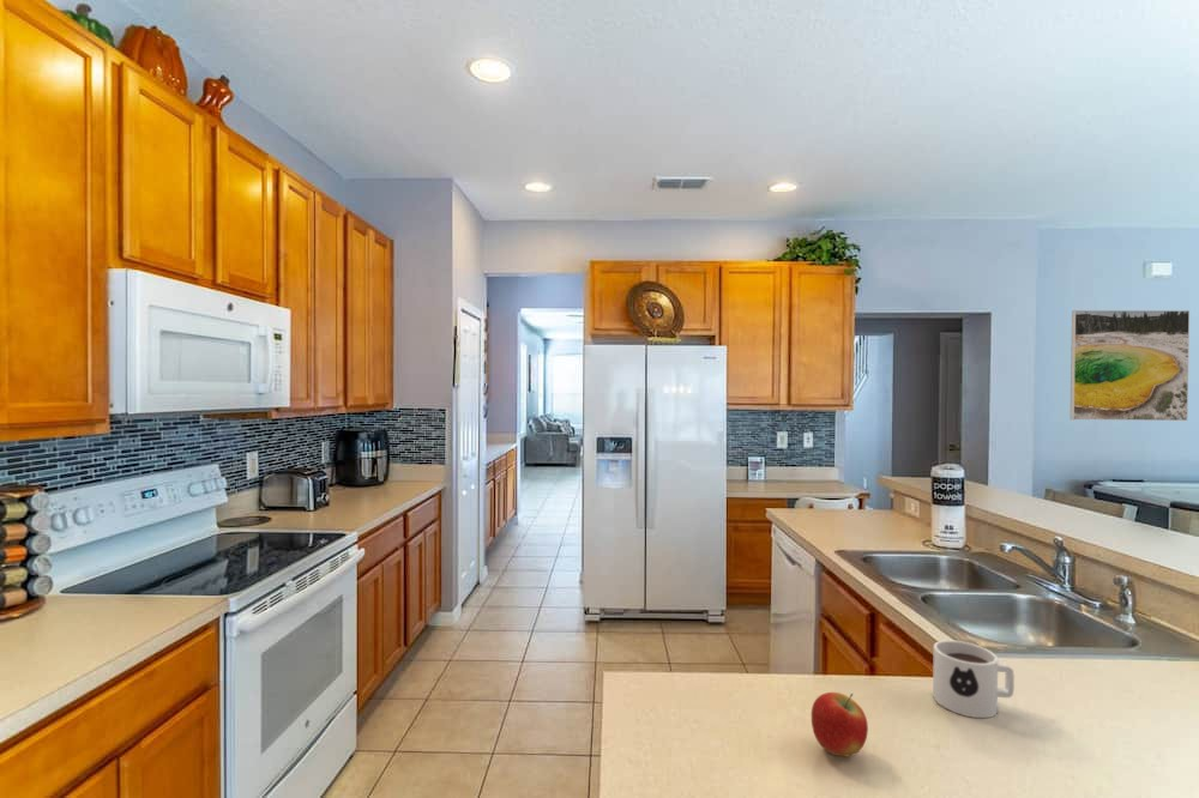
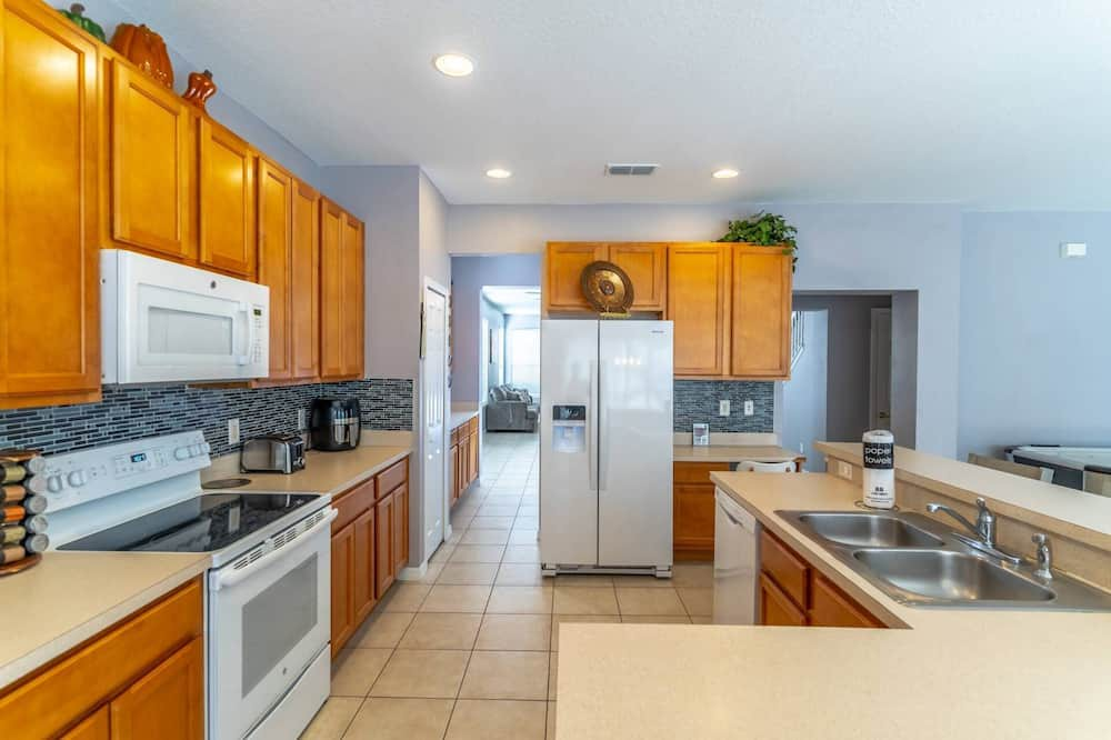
- apple [811,691,869,758]
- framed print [1070,309,1191,422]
- mug [932,639,1016,719]
